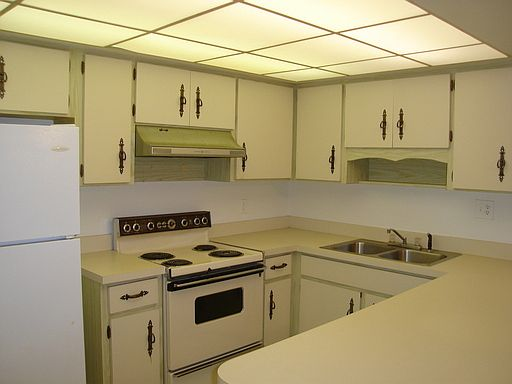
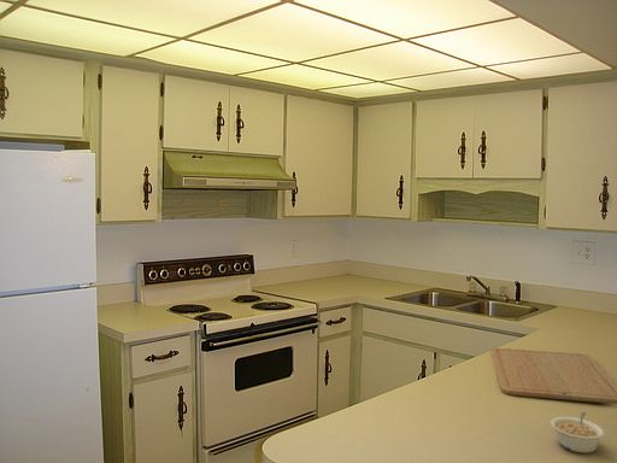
+ chopping board [489,347,617,405]
+ legume [550,411,606,455]
